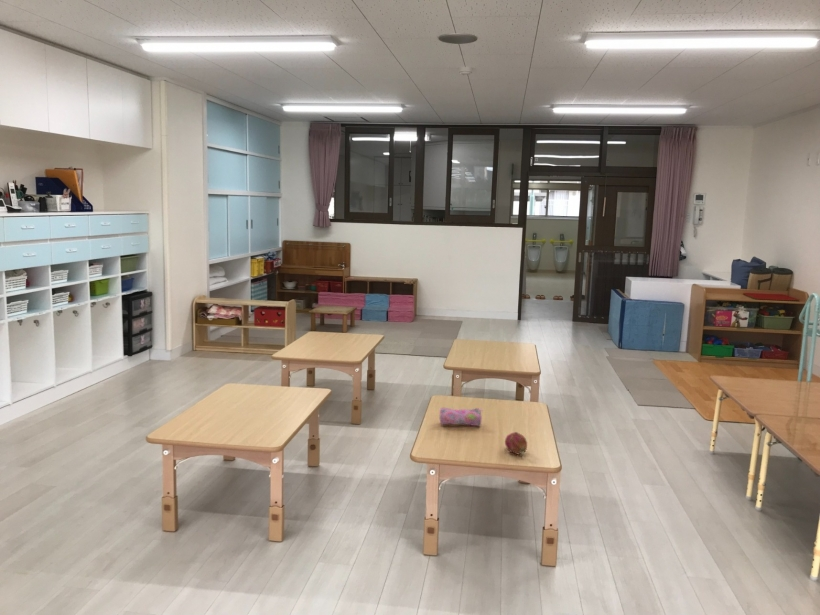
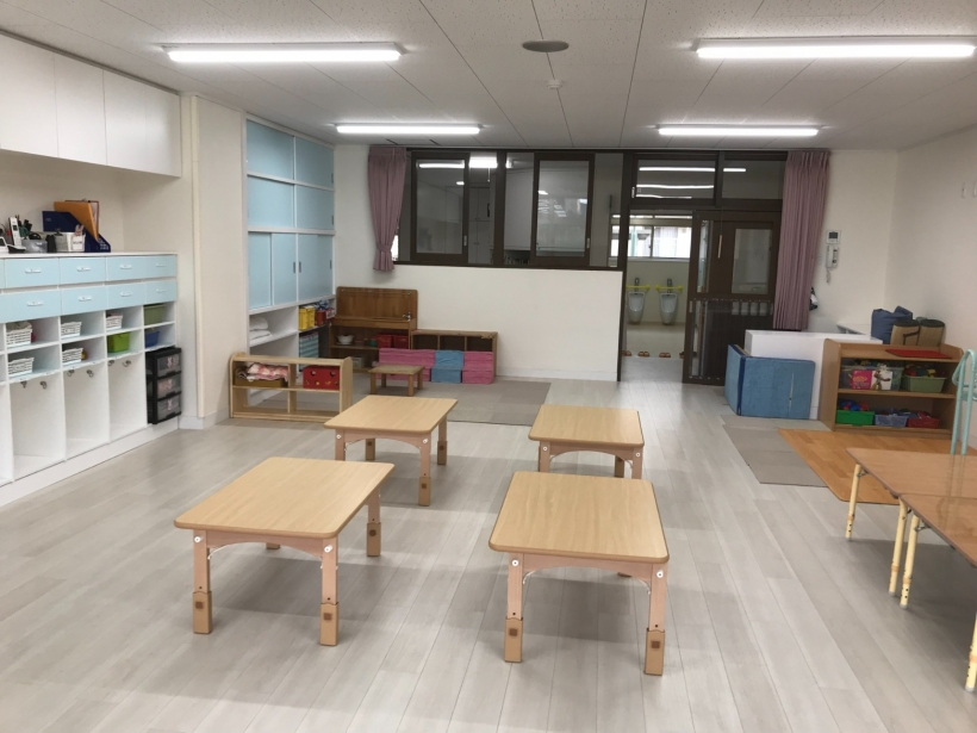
- fruit [504,431,528,455]
- pencil case [439,407,484,427]
